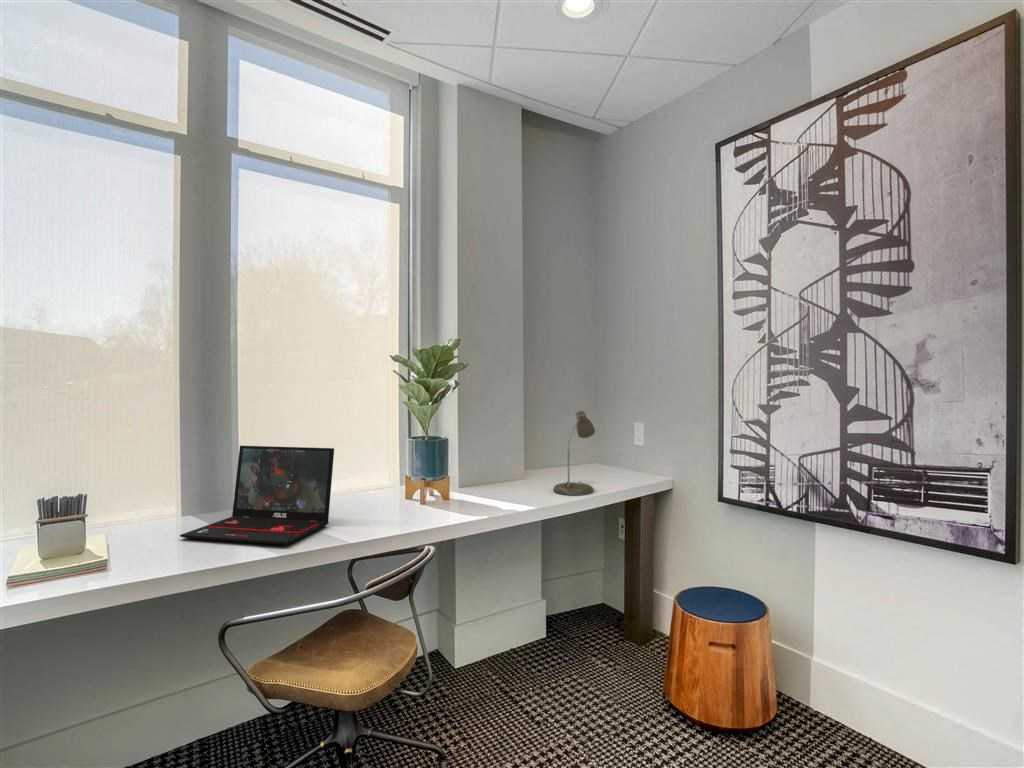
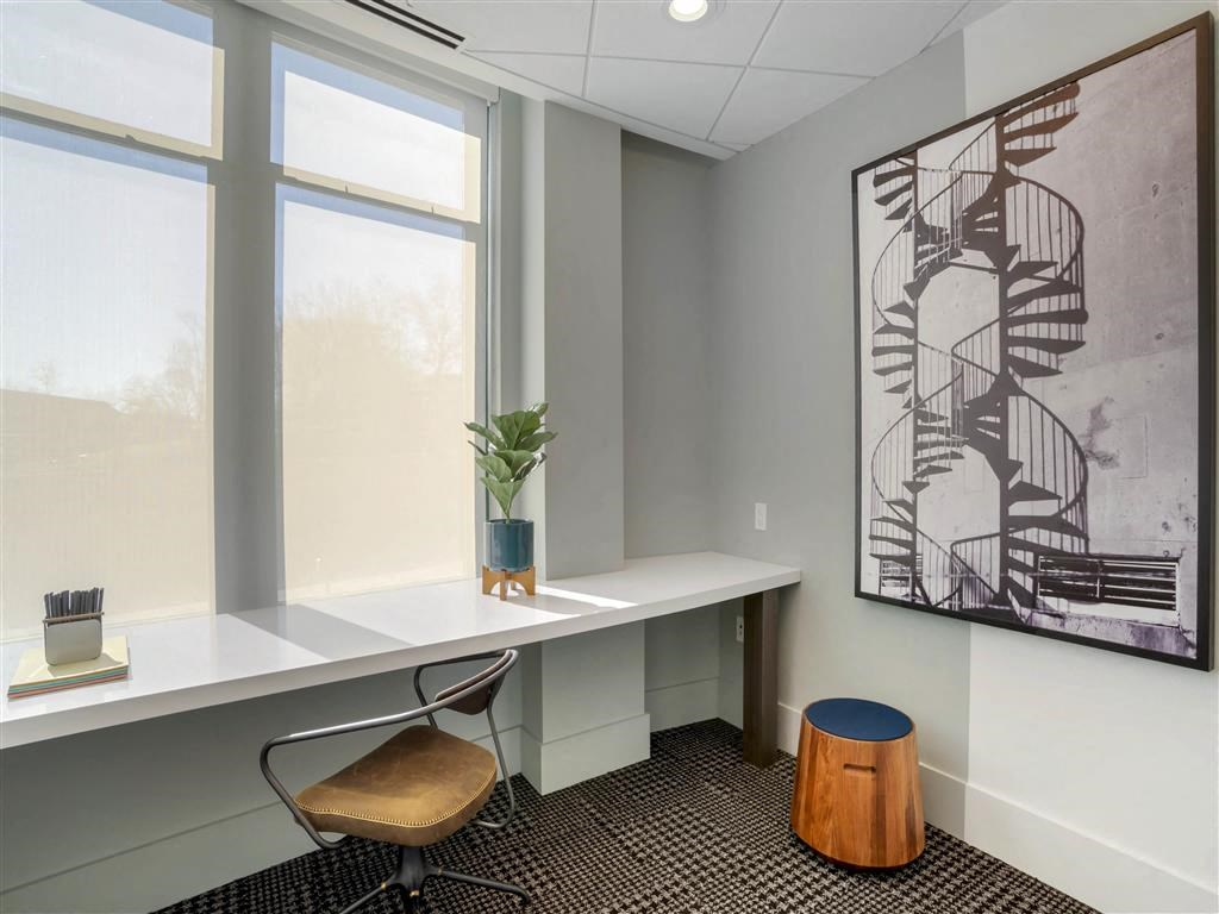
- desk lamp [552,410,596,496]
- laptop [179,445,335,546]
